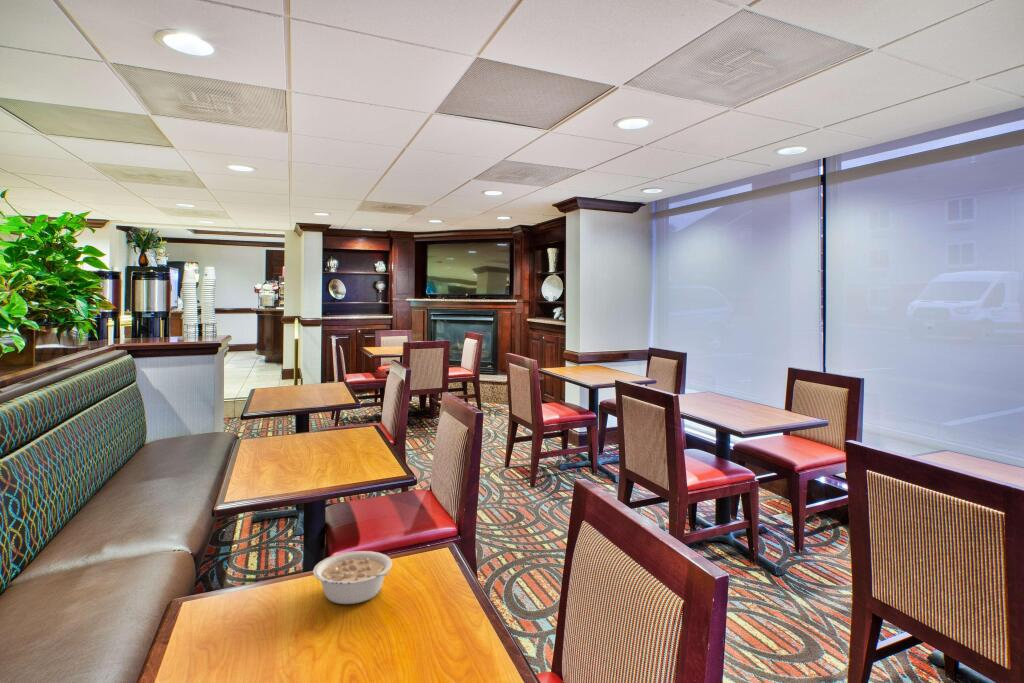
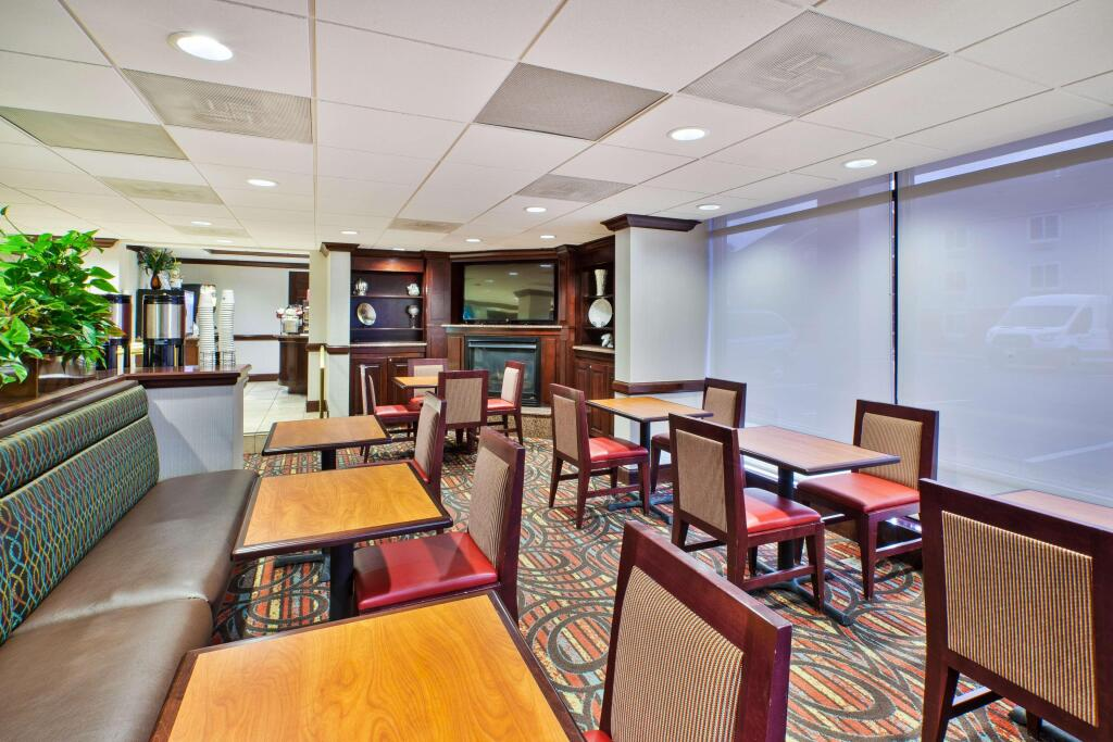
- legume [312,550,393,605]
